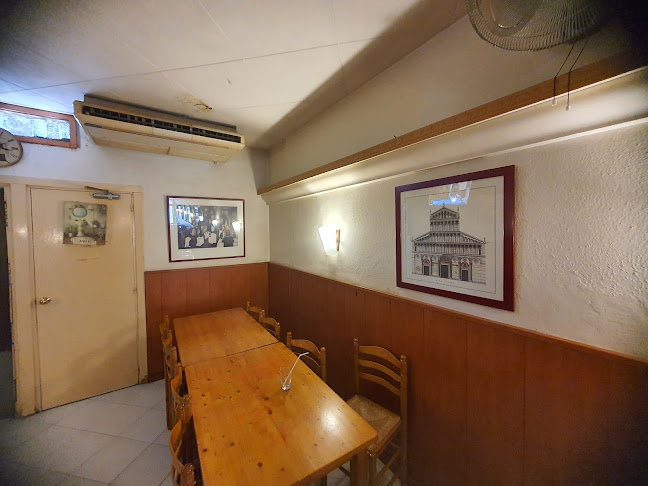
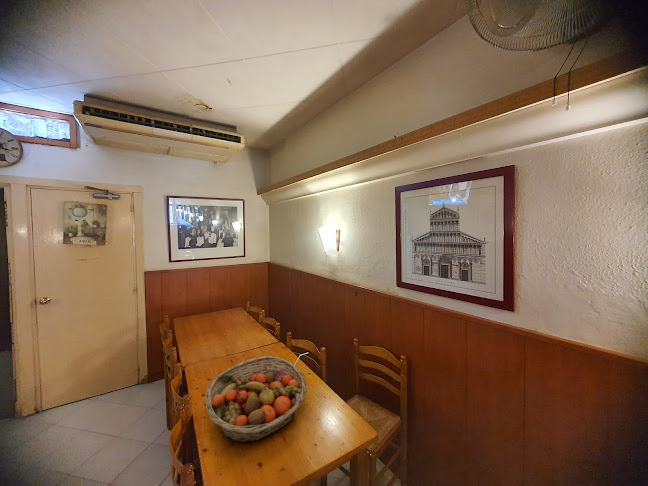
+ fruit basket [205,355,308,443]
